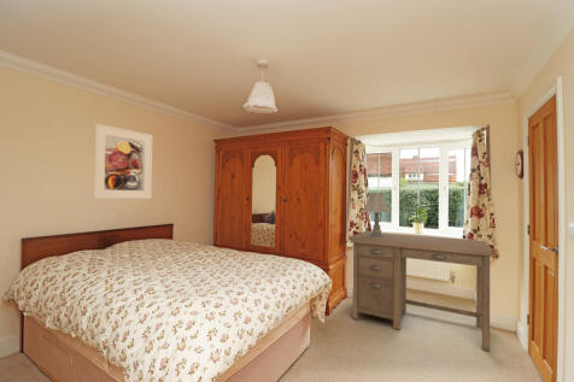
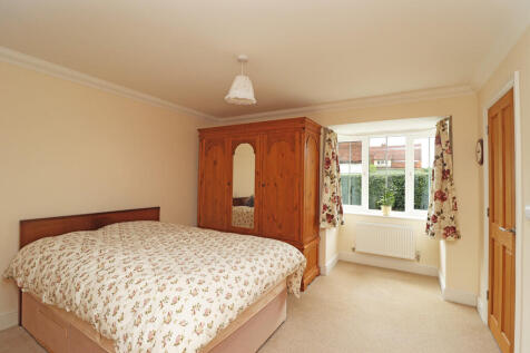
- table lamp [362,192,392,239]
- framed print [93,123,154,200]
- desk [350,230,494,353]
